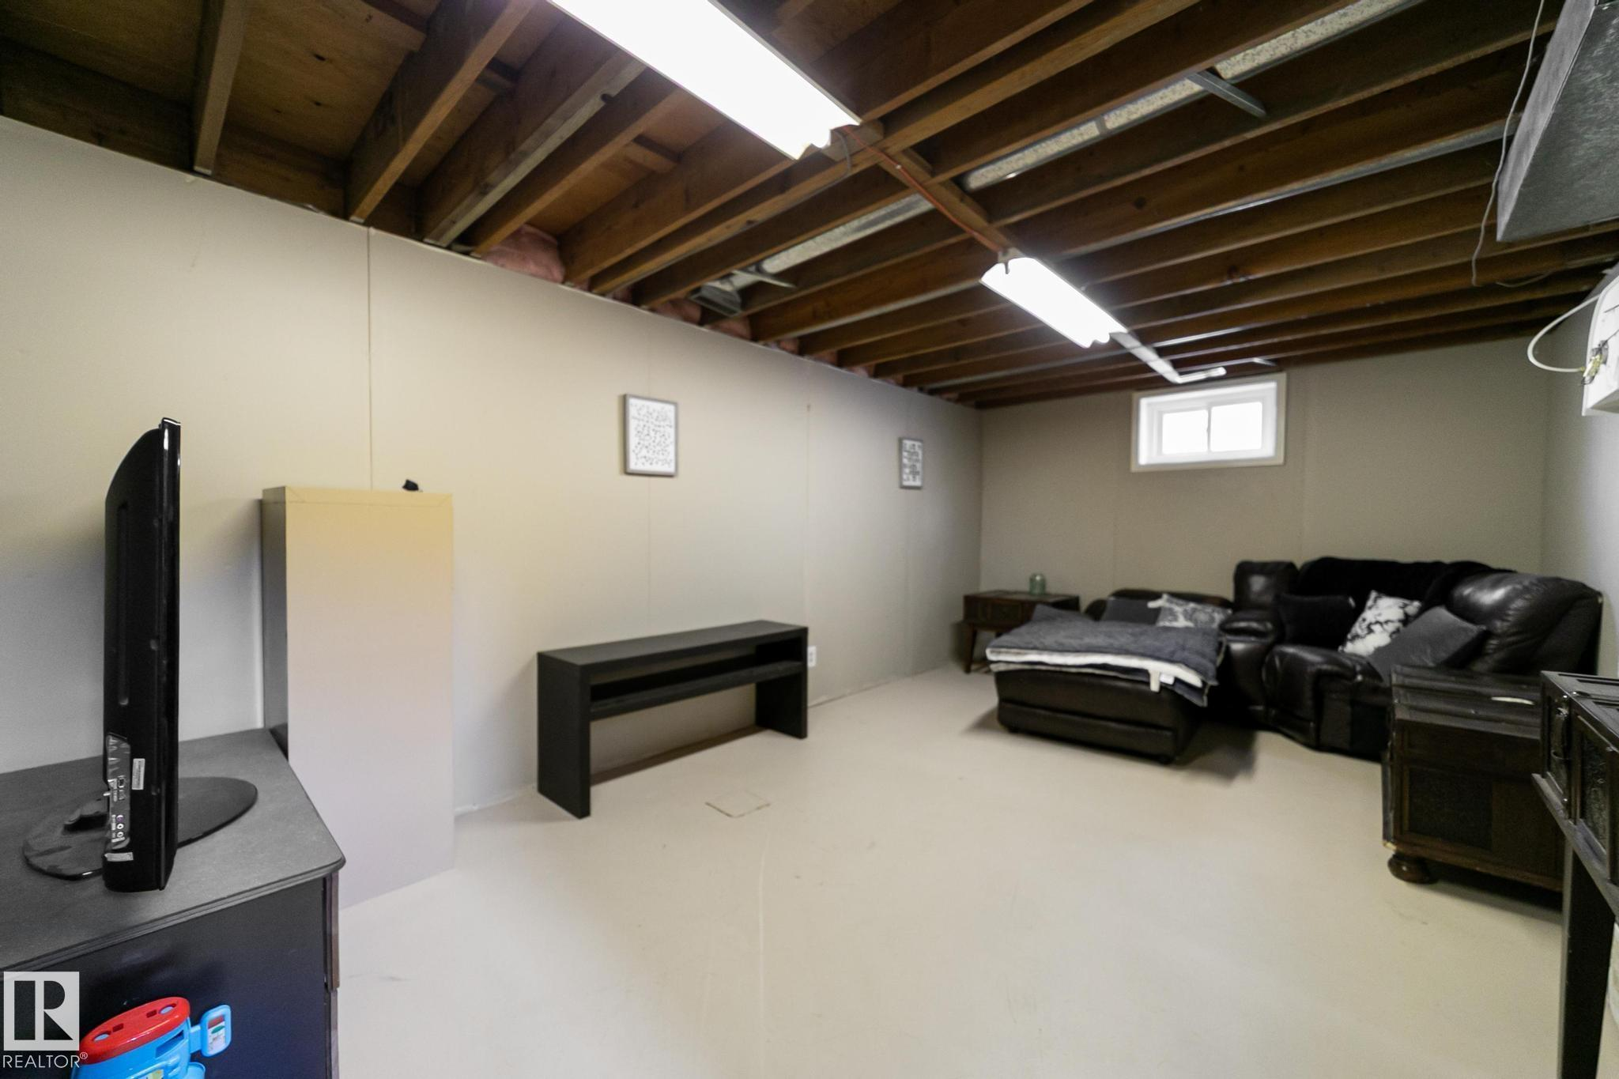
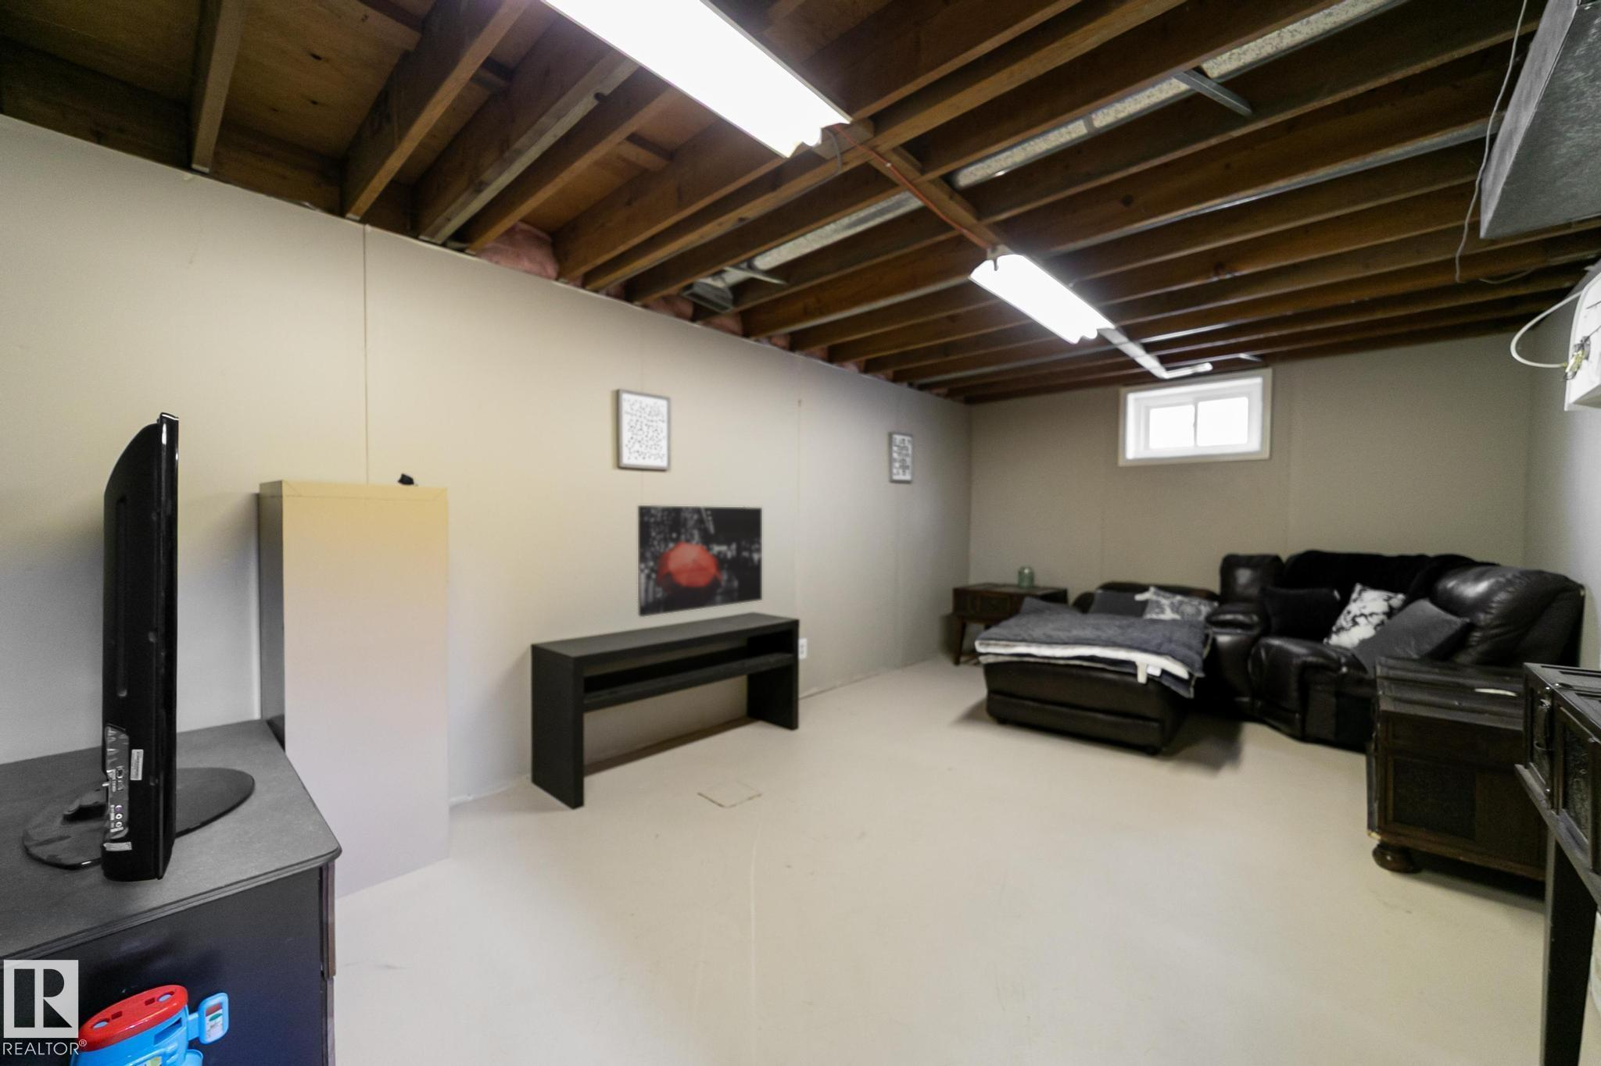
+ wall art [637,504,763,617]
